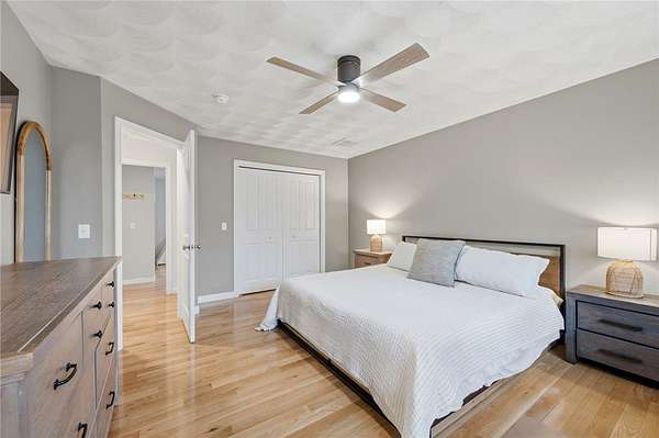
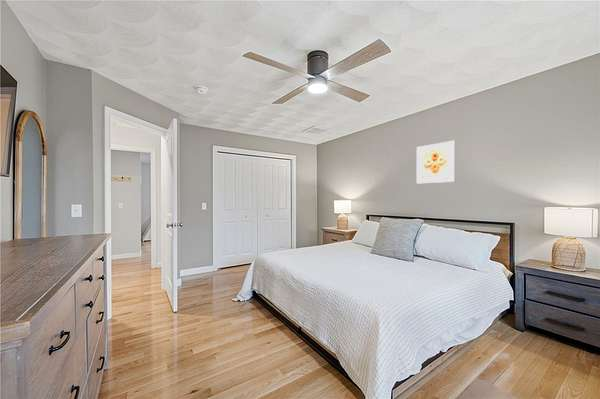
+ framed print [416,140,456,185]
